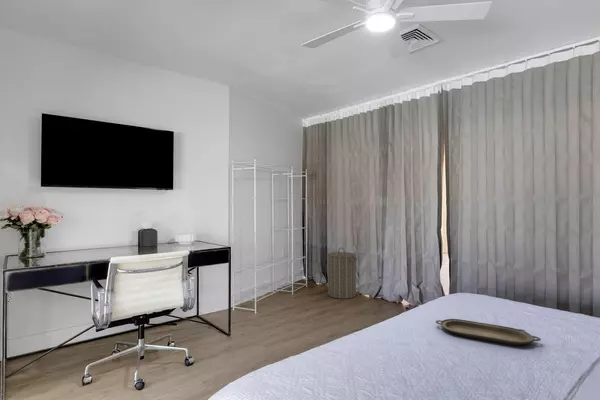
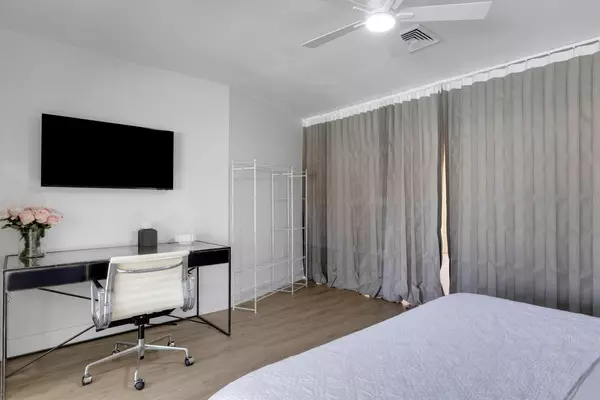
- serving tray [435,318,542,346]
- laundry hamper [327,247,358,300]
